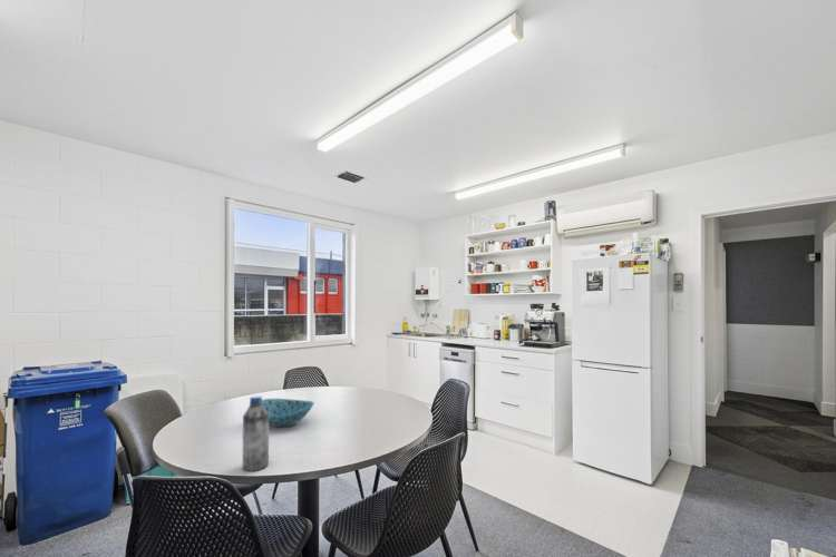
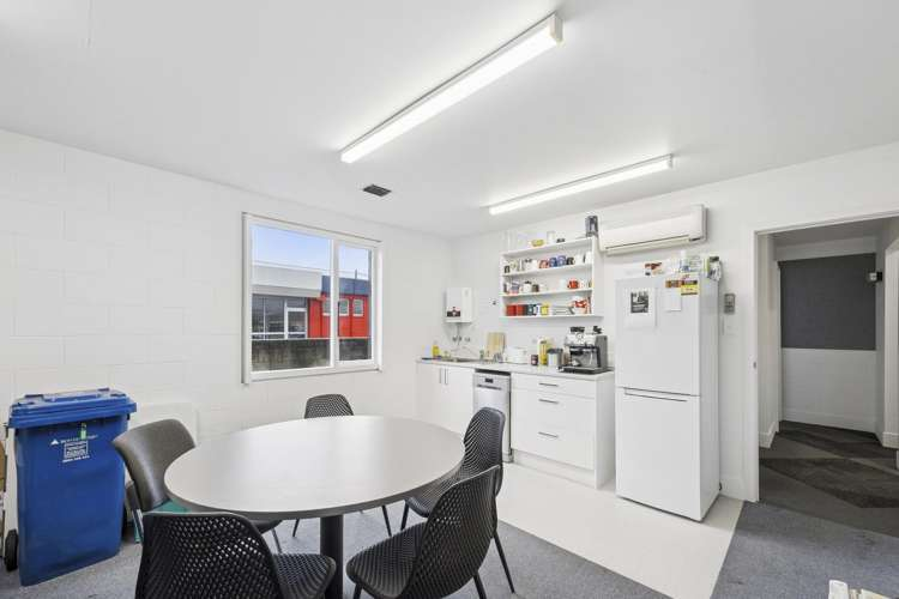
- water bottle [242,395,270,472]
- bowl [262,398,315,428]
